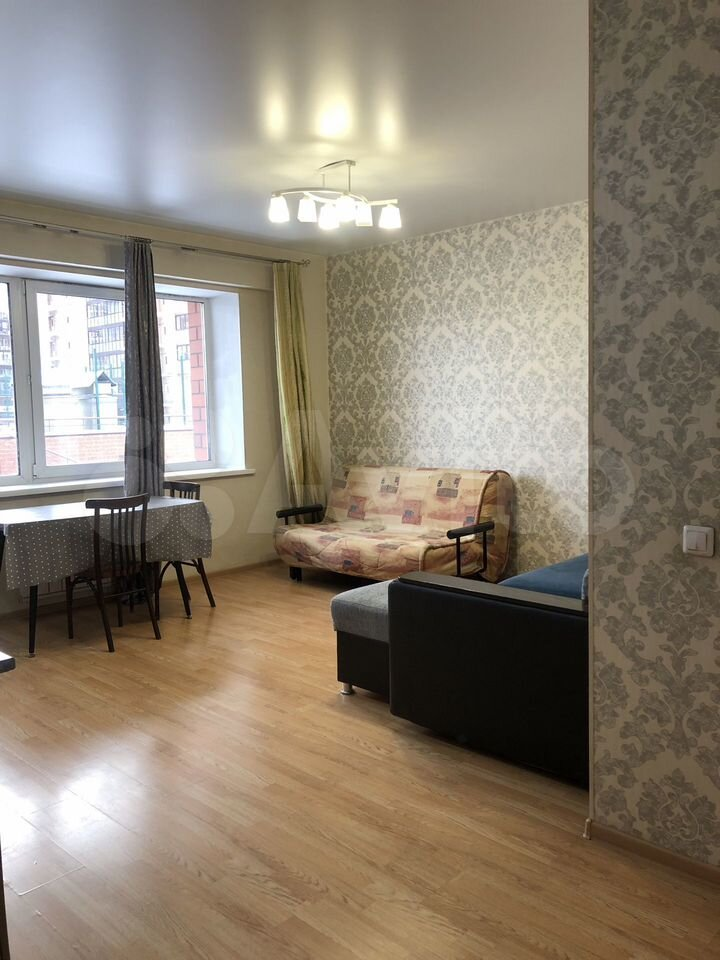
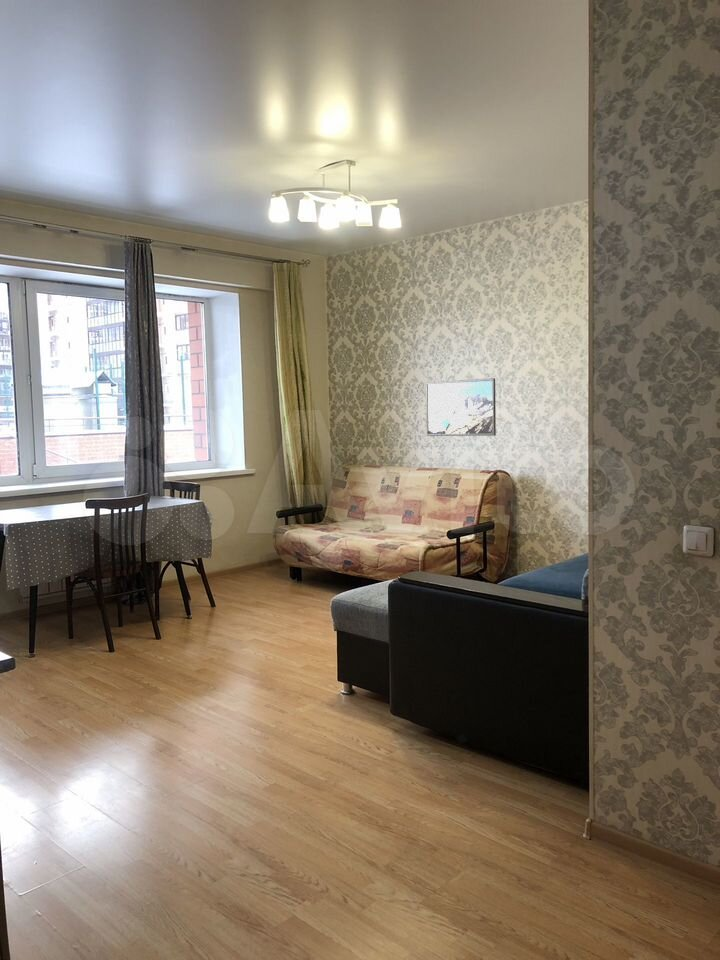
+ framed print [425,377,497,437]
